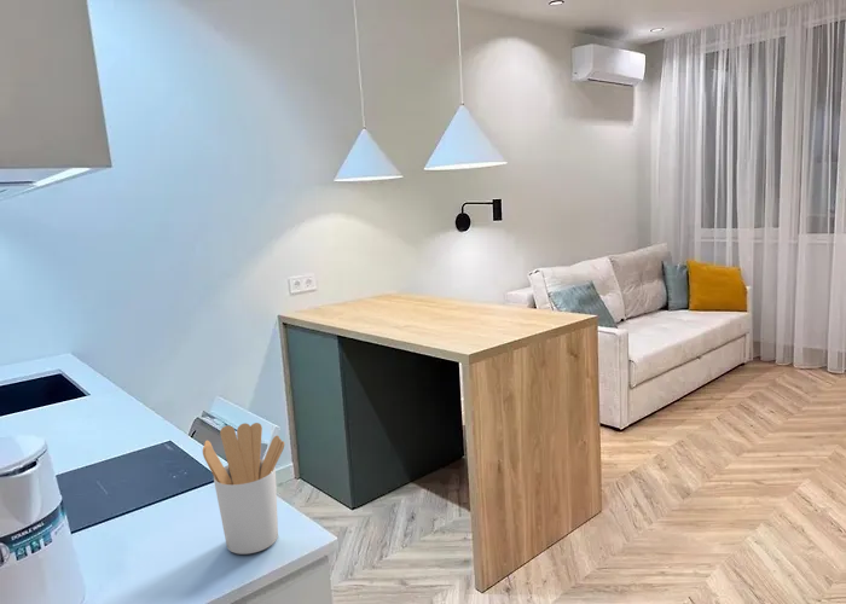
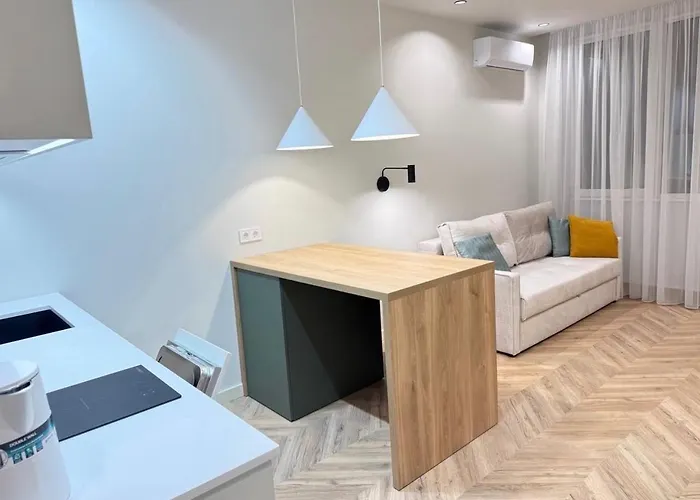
- utensil holder [202,422,285,556]
